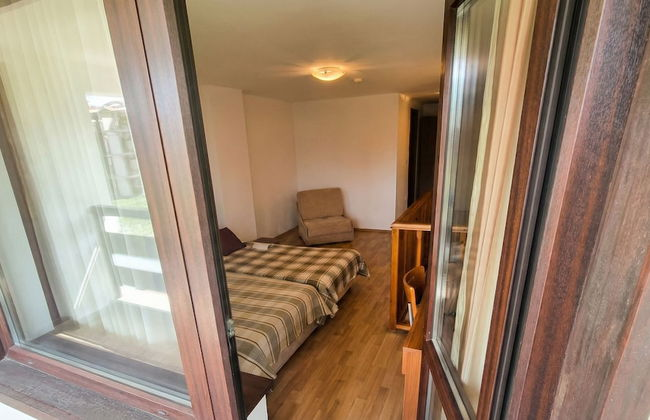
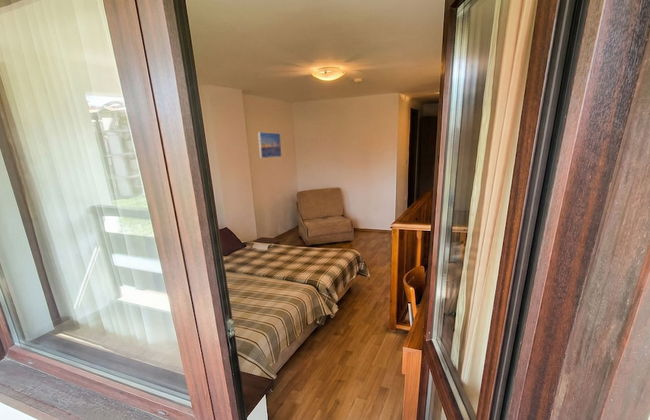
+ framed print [257,131,283,159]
